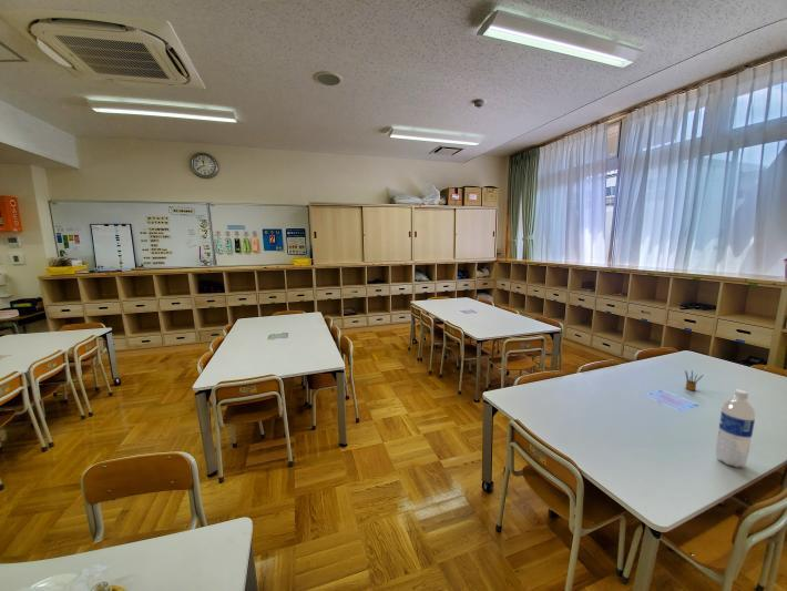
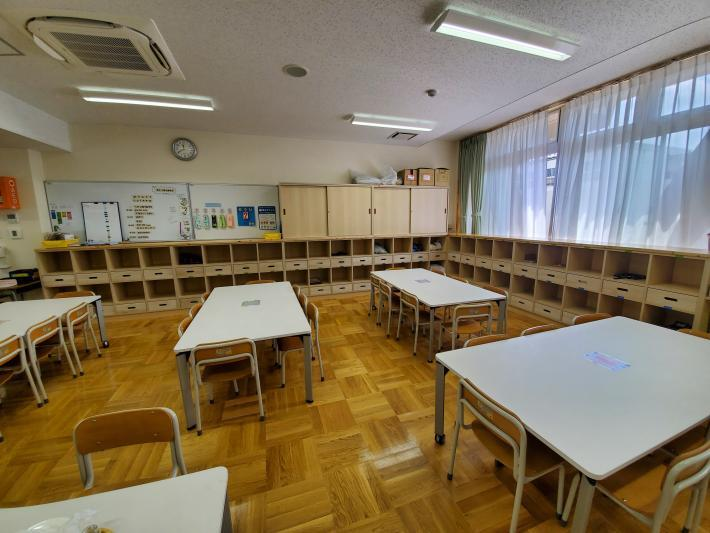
- water bottle [715,389,756,468]
- pencil box [684,369,704,391]
